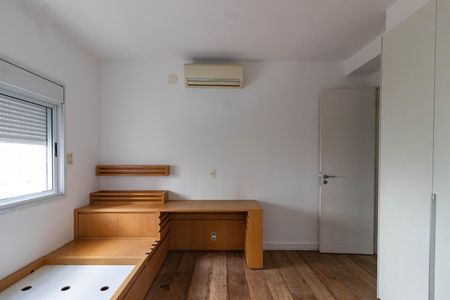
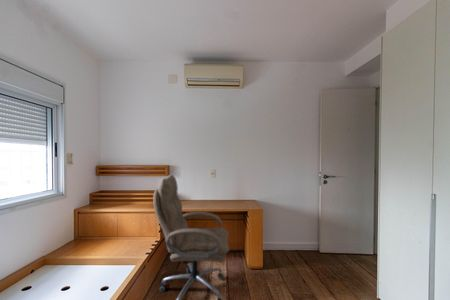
+ office chair [152,174,230,300]
